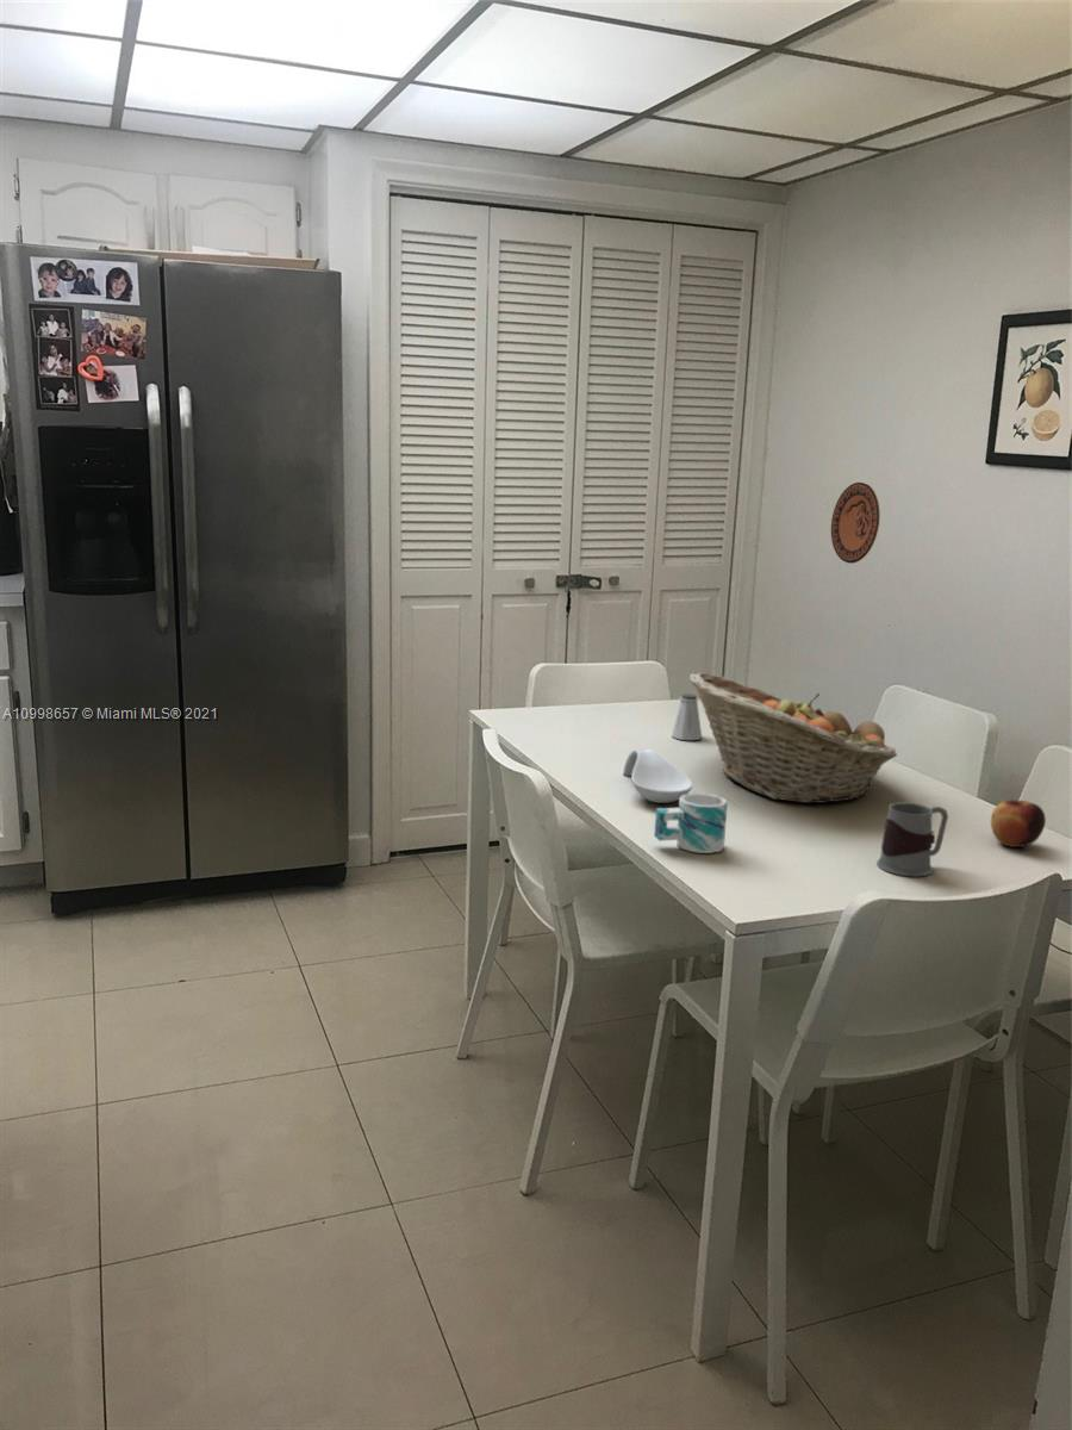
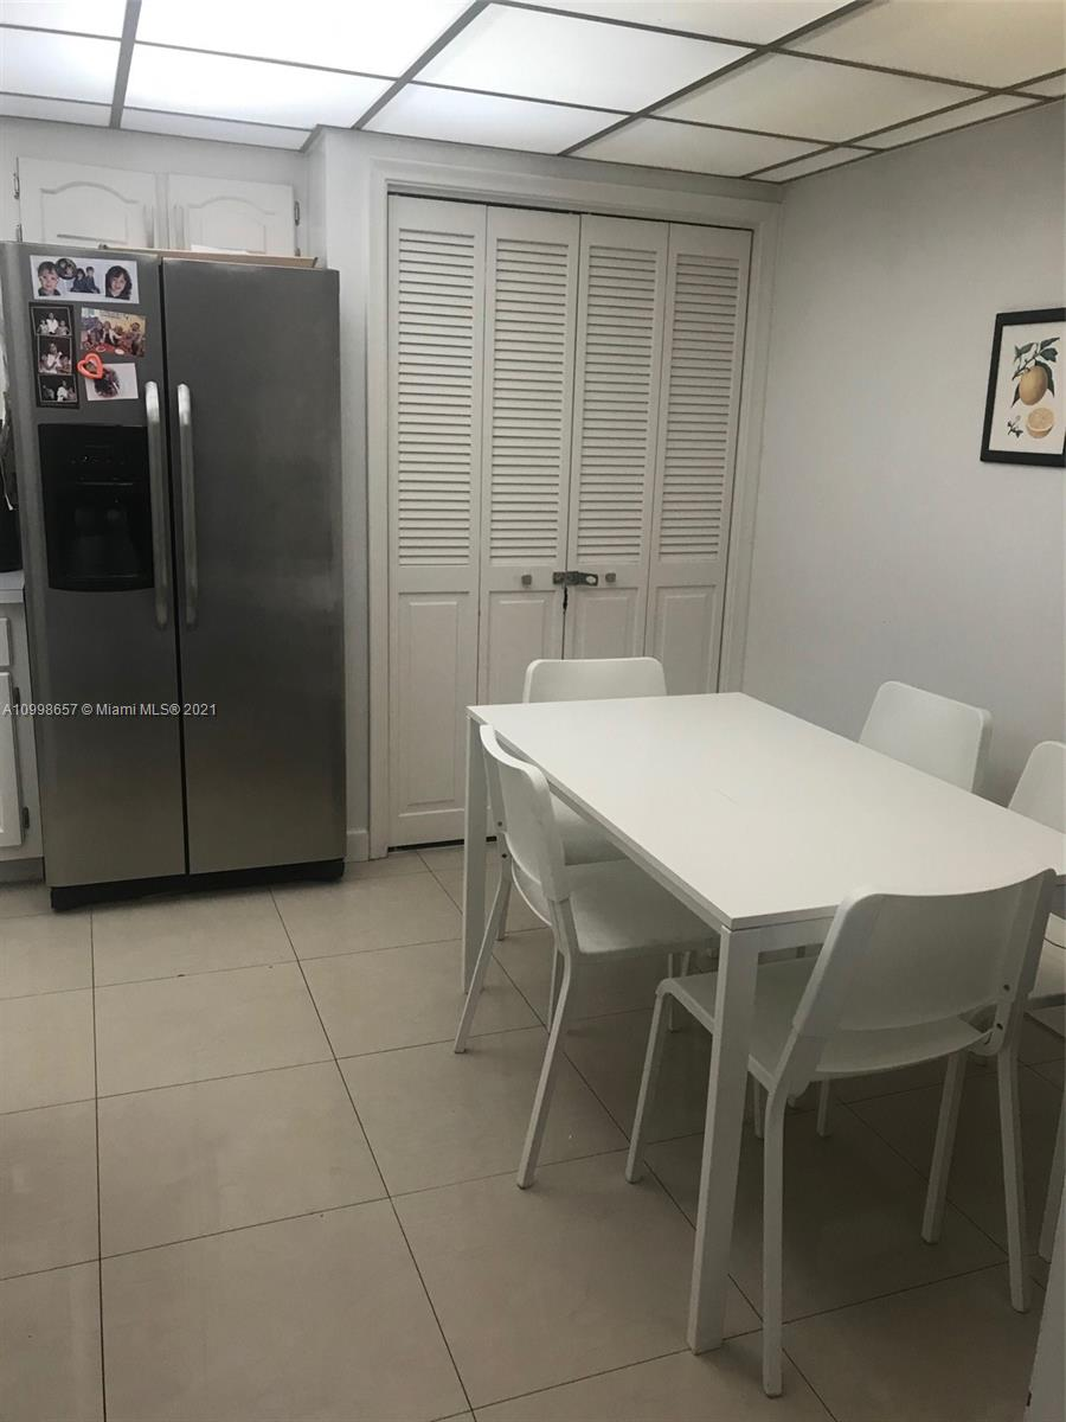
- spoon rest [622,748,694,804]
- apple [990,798,1047,848]
- mug [875,801,949,877]
- mug [653,791,729,854]
- fruit basket [688,671,898,804]
- decorative plate [830,481,881,565]
- saltshaker [671,692,703,741]
